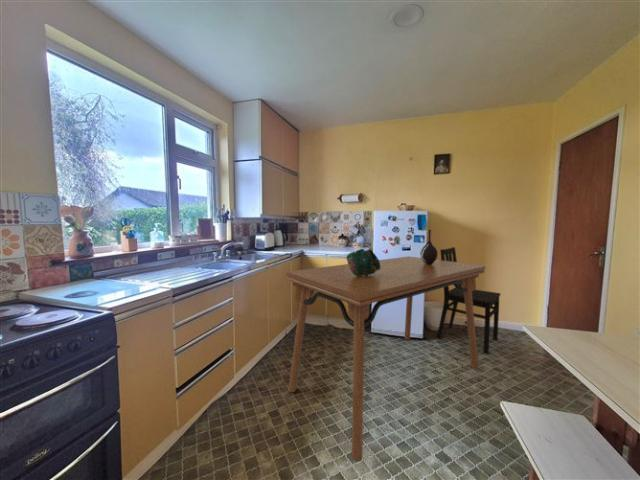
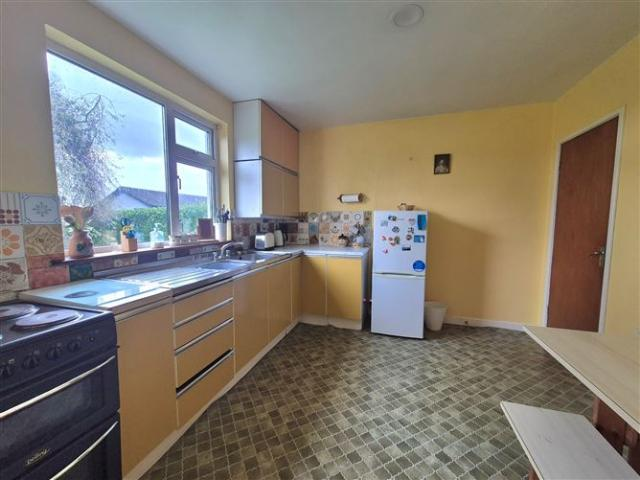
- dining chair [436,246,502,354]
- vase [419,229,439,265]
- decorative bowl [345,248,381,276]
- dining table [285,255,486,462]
